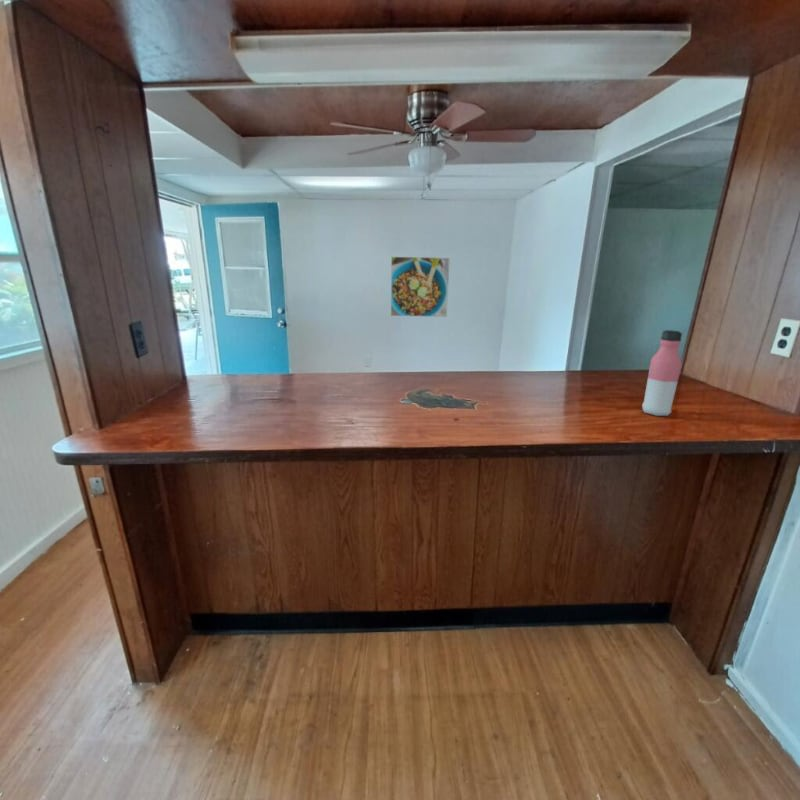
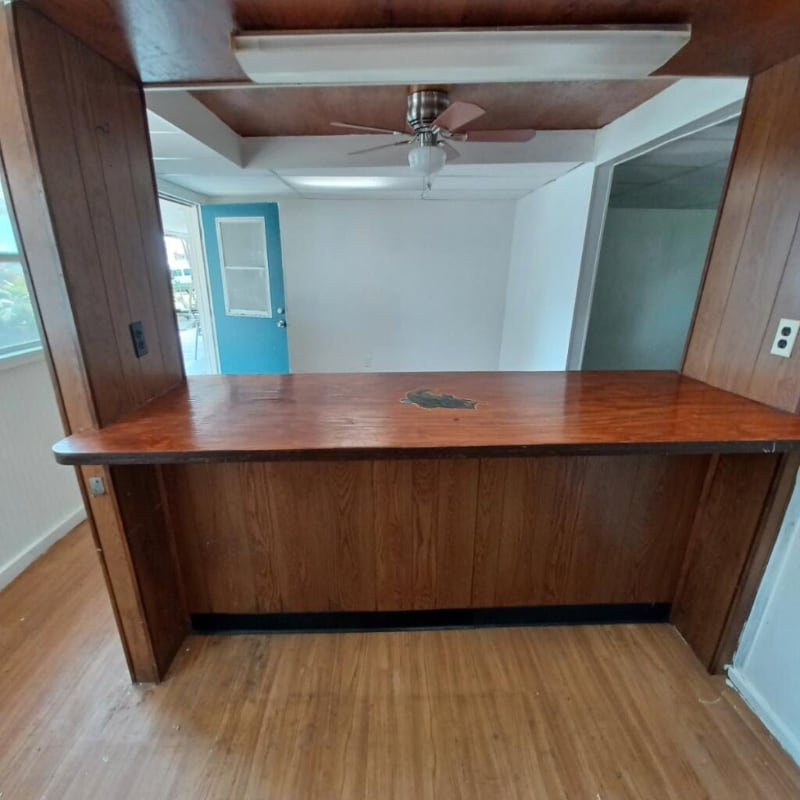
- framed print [390,256,451,318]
- water bottle [641,329,683,417]
